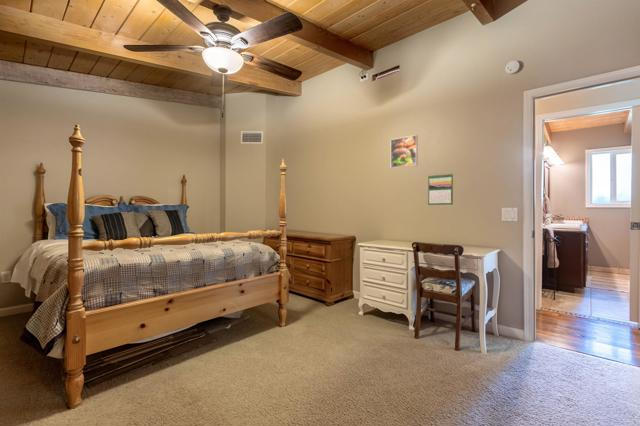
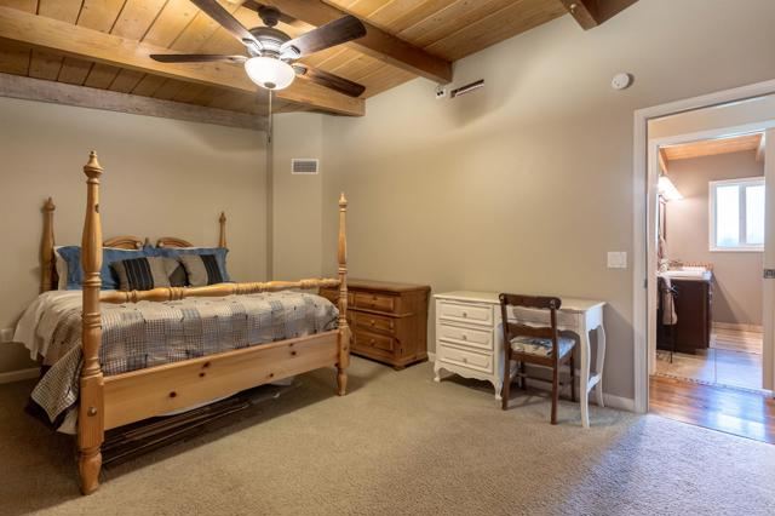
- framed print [390,134,419,169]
- calendar [427,172,454,206]
